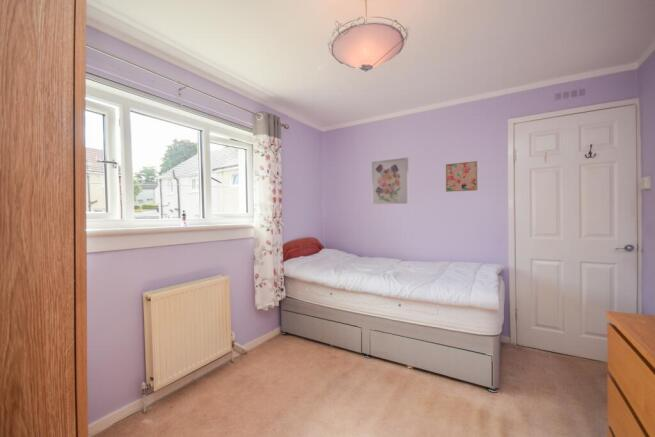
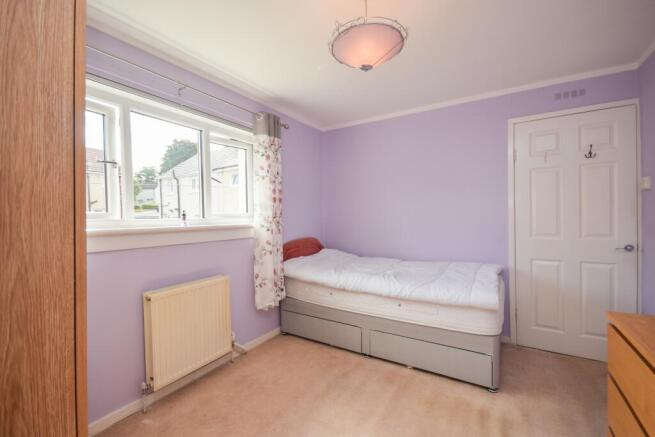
- wall art [371,157,409,206]
- wall art [445,160,478,193]
